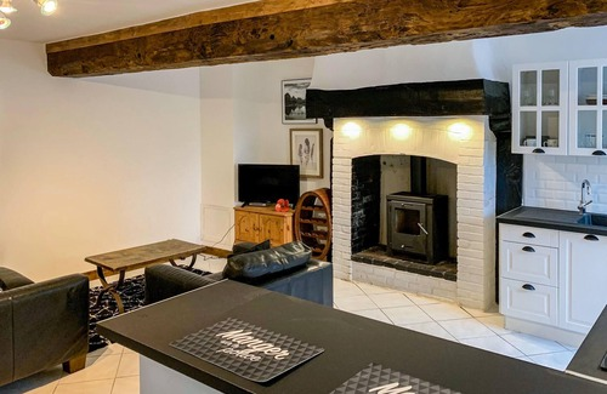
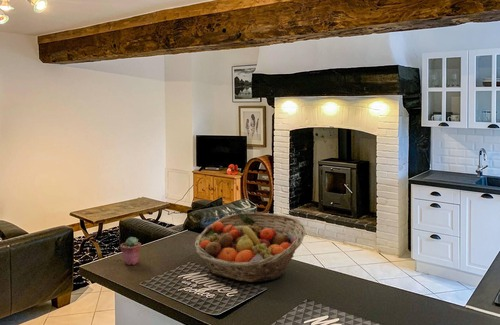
+ fruit basket [193,211,306,283]
+ potted succulent [119,236,142,266]
